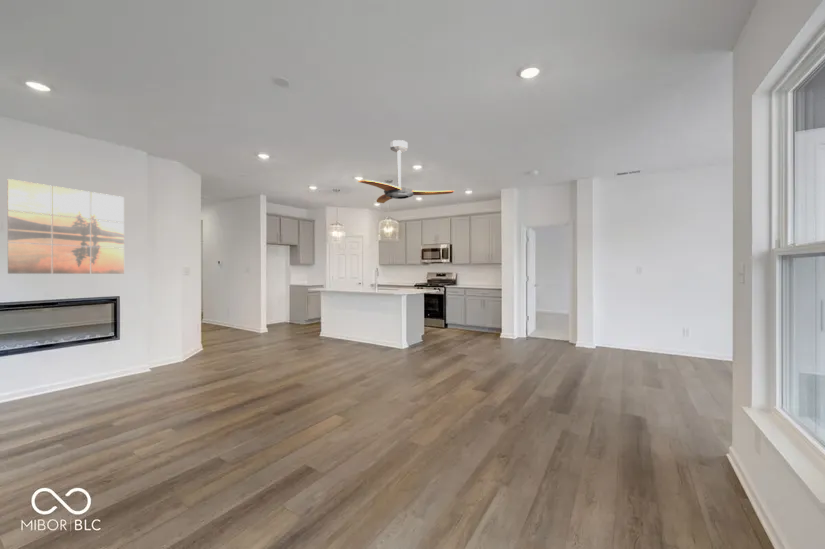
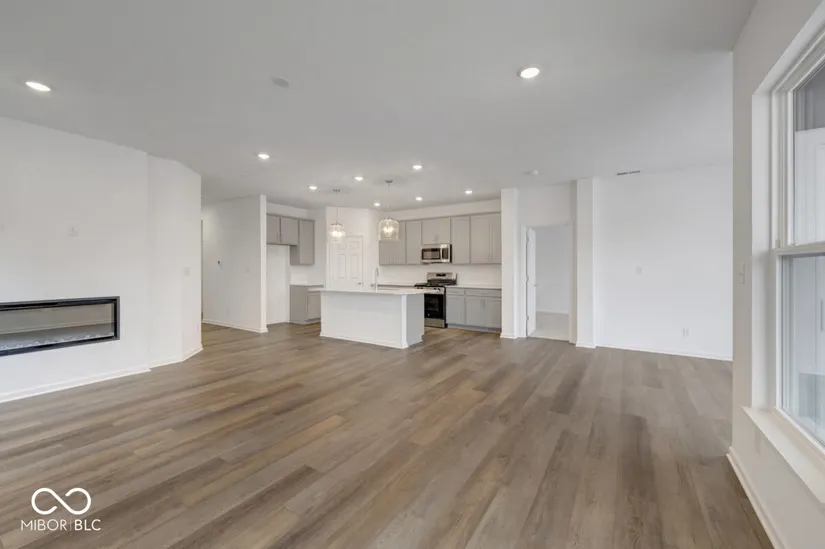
- wall art [7,178,125,275]
- ceiling fan [357,139,455,204]
